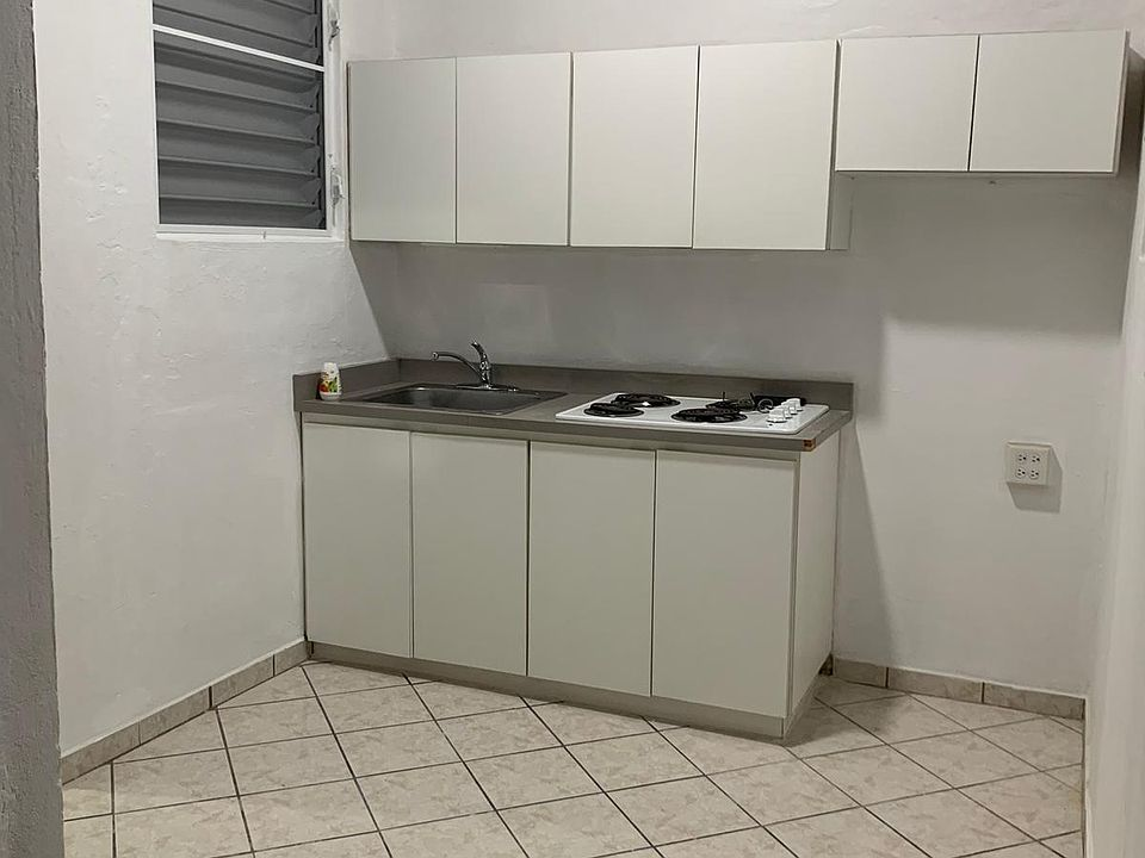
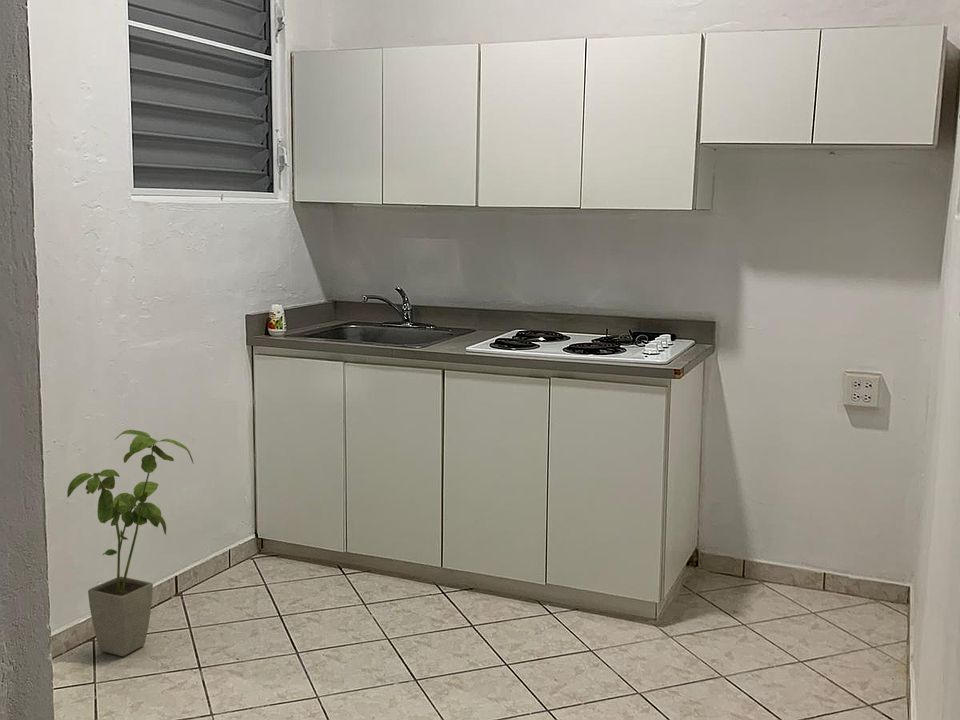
+ house plant [66,429,195,657]
